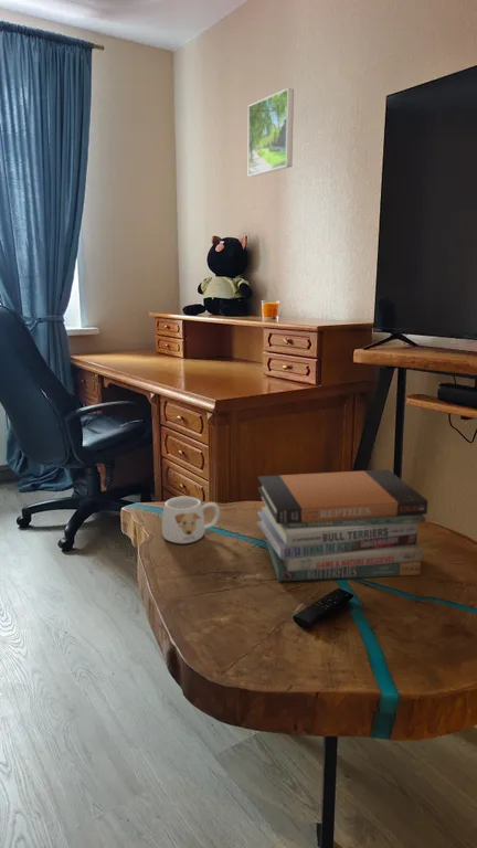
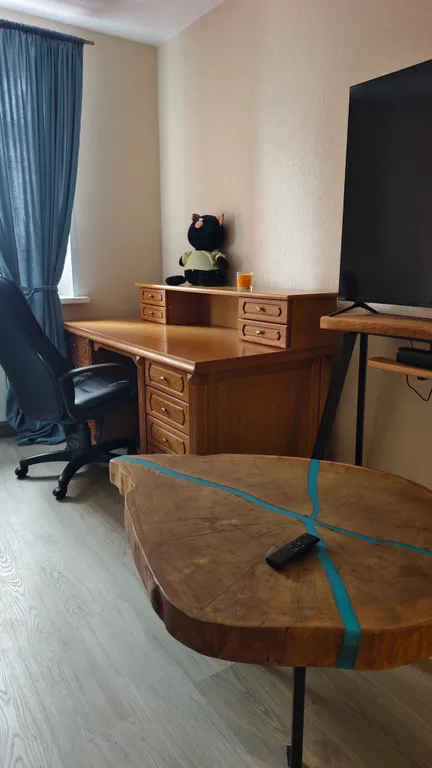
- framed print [247,87,295,178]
- mug [161,495,221,544]
- book stack [256,468,430,583]
